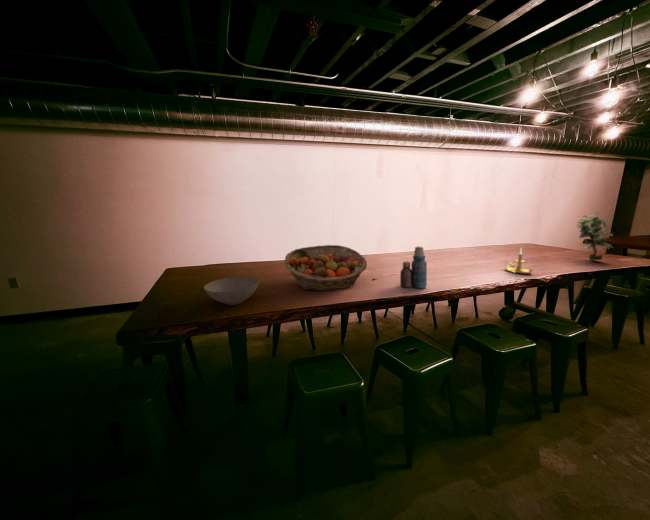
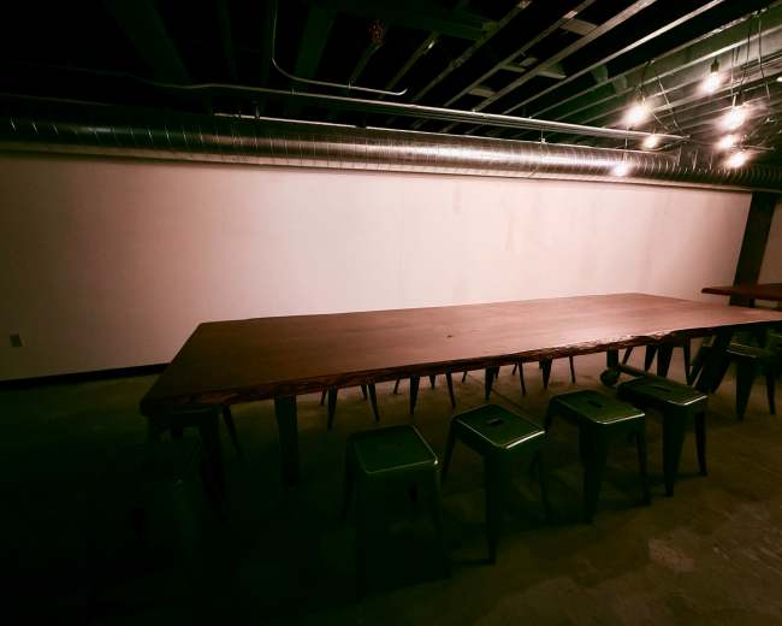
- candle holder [503,247,534,275]
- fruit basket [284,244,368,292]
- bottle [399,246,428,289]
- bowl [203,276,260,306]
- potted plant [575,211,615,261]
